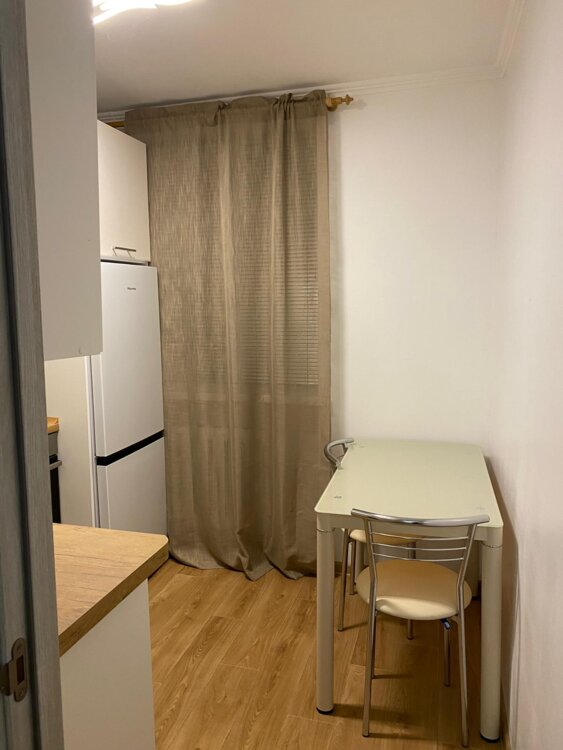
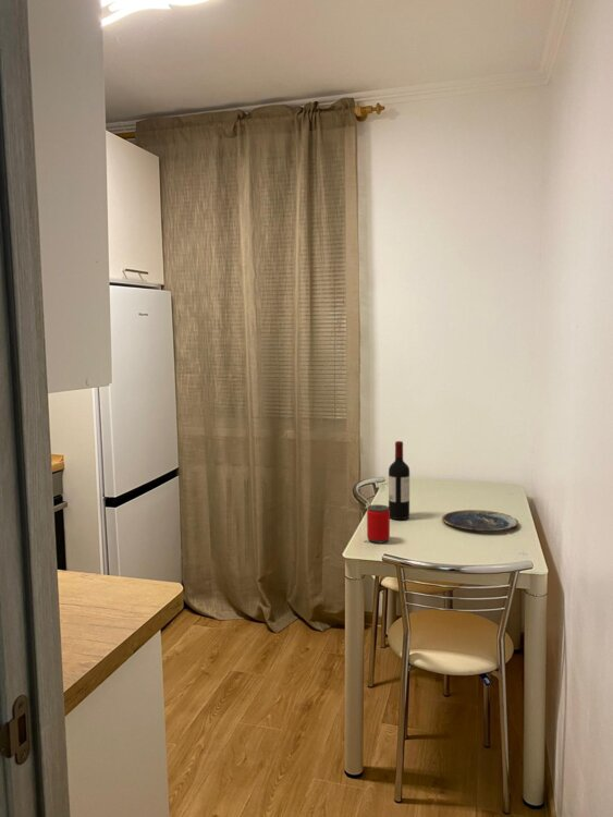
+ beverage can [366,503,391,544]
+ plate [441,509,519,532]
+ wine bottle [388,440,410,521]
